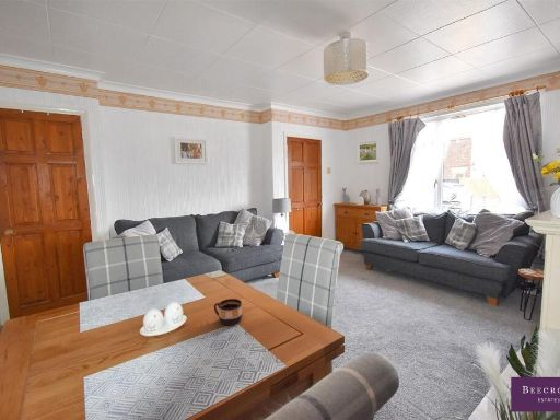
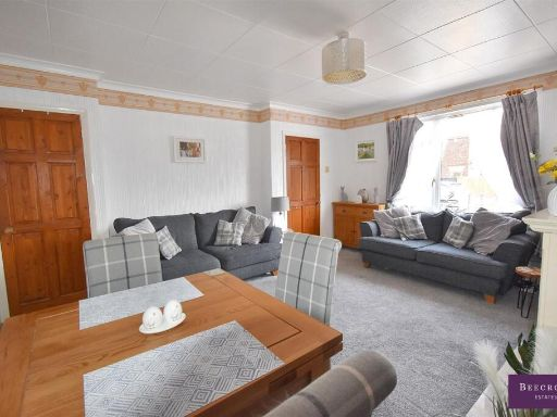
- cup [213,298,243,326]
